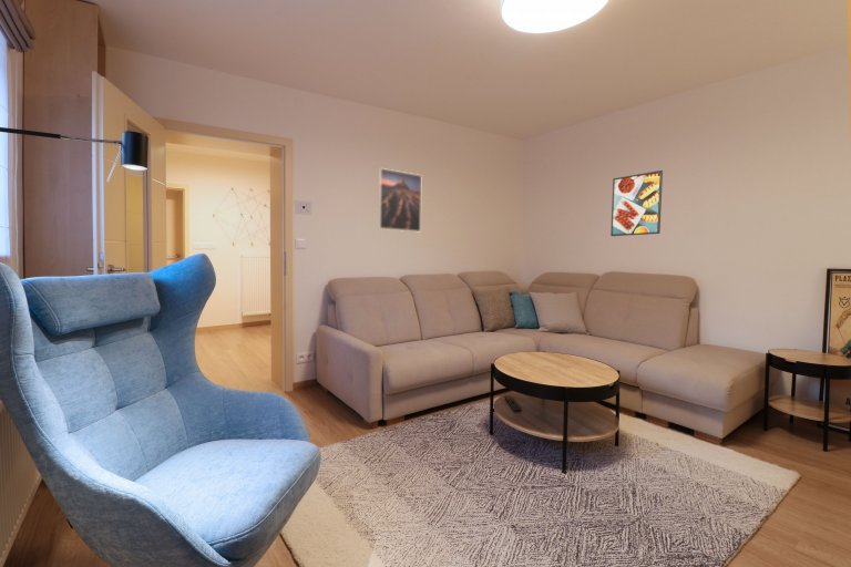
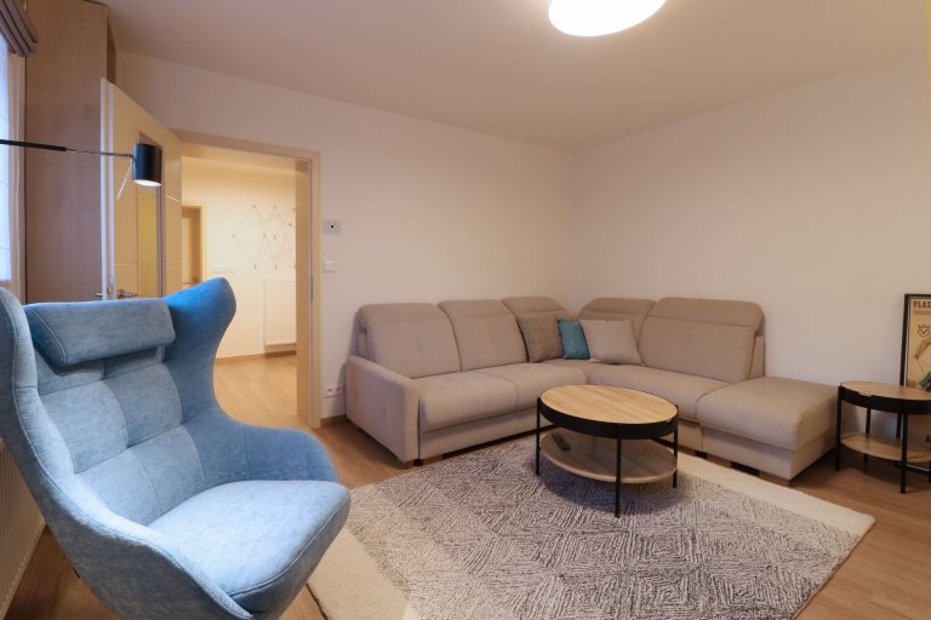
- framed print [609,169,664,237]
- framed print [377,167,423,233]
